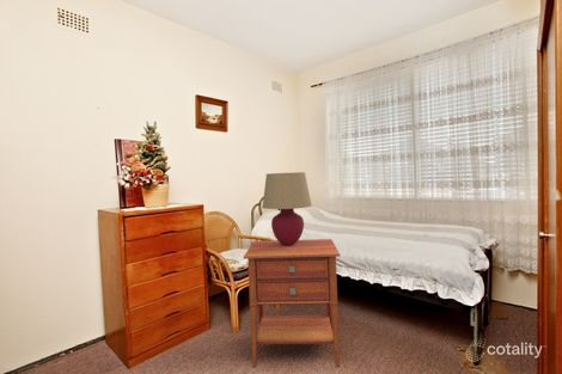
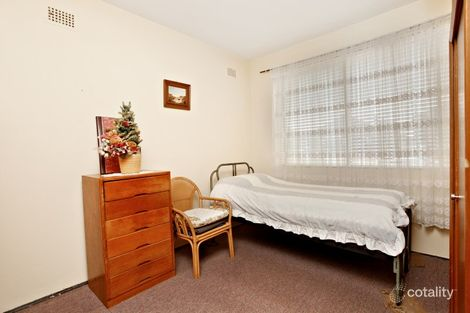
- table lamp [261,171,313,245]
- nightstand [243,238,341,369]
